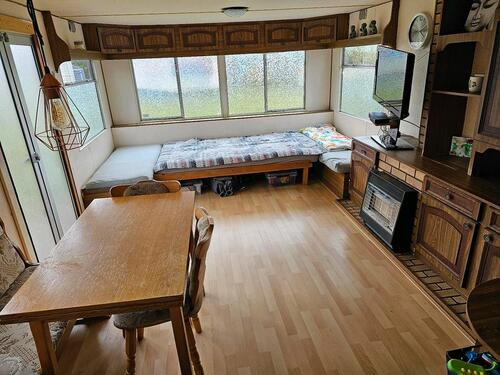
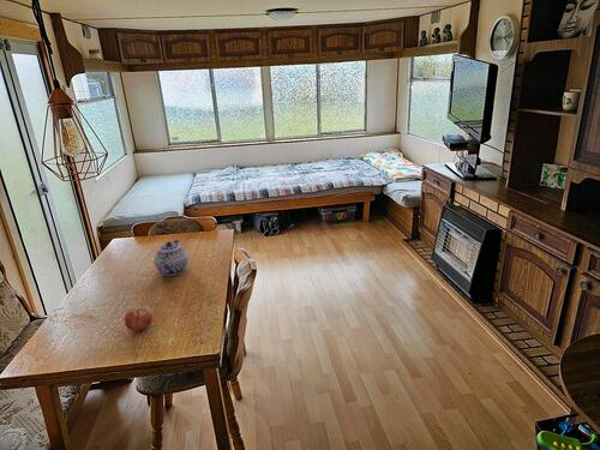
+ fruit [124,306,154,332]
+ teapot [152,239,190,277]
